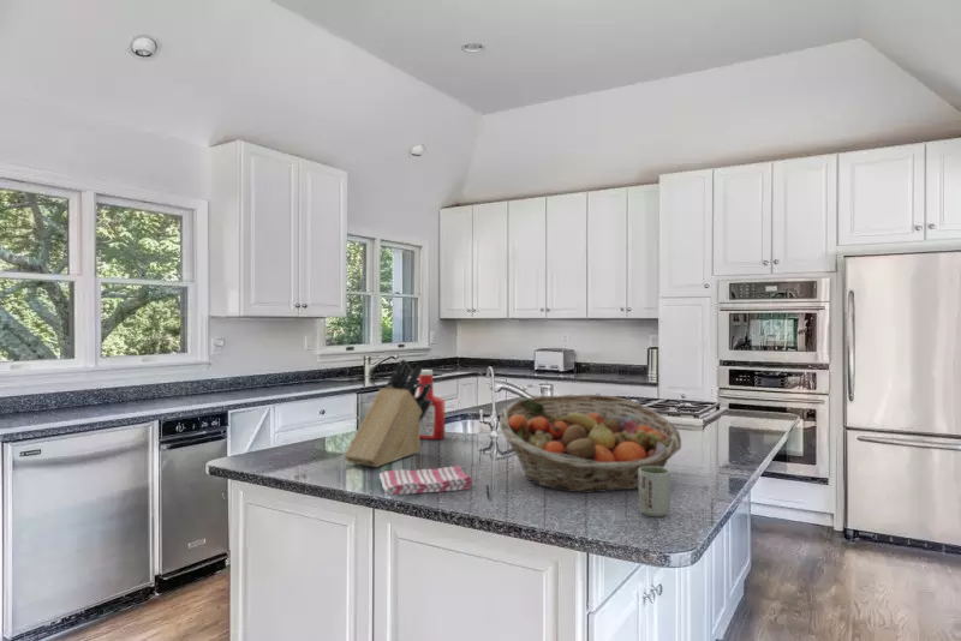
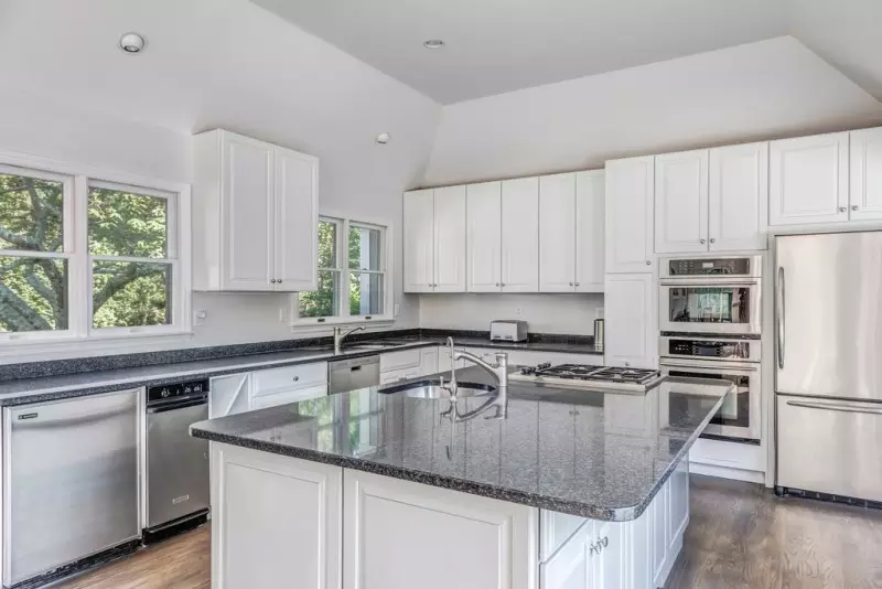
- knife block [342,358,434,468]
- soap bottle [414,369,446,441]
- cup [638,467,671,517]
- dish towel [378,465,474,496]
- fruit basket [499,394,682,493]
